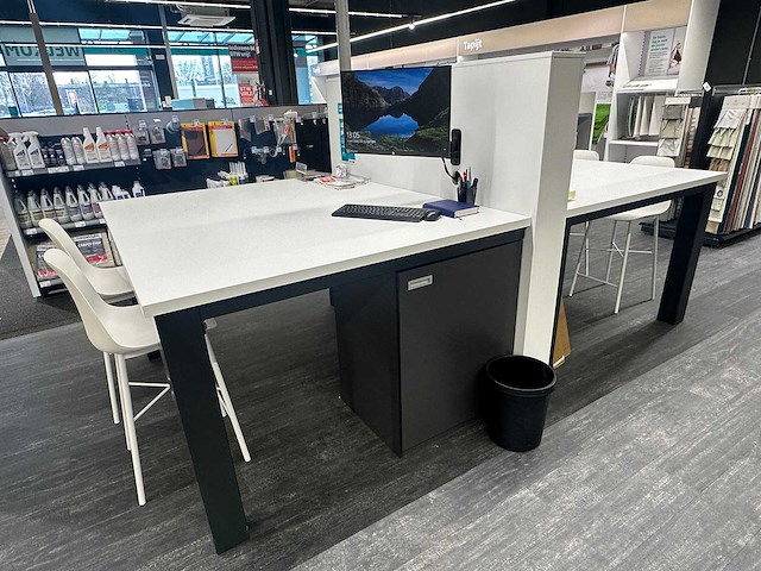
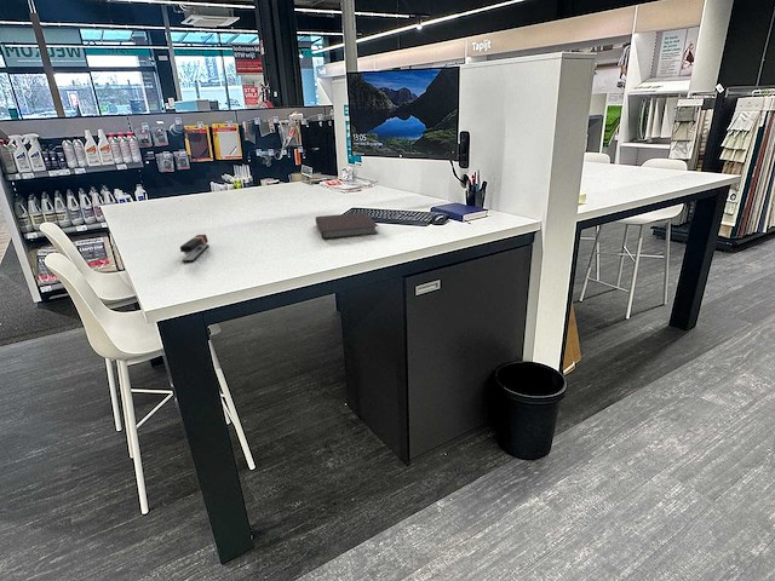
+ stapler [179,234,211,263]
+ notebook [315,212,379,240]
